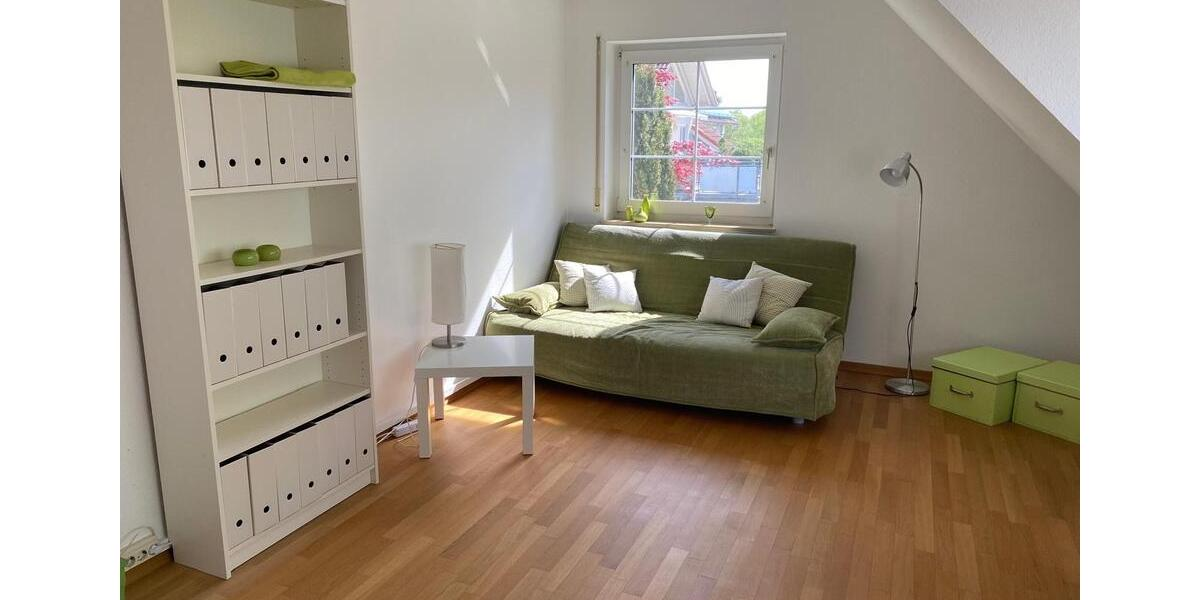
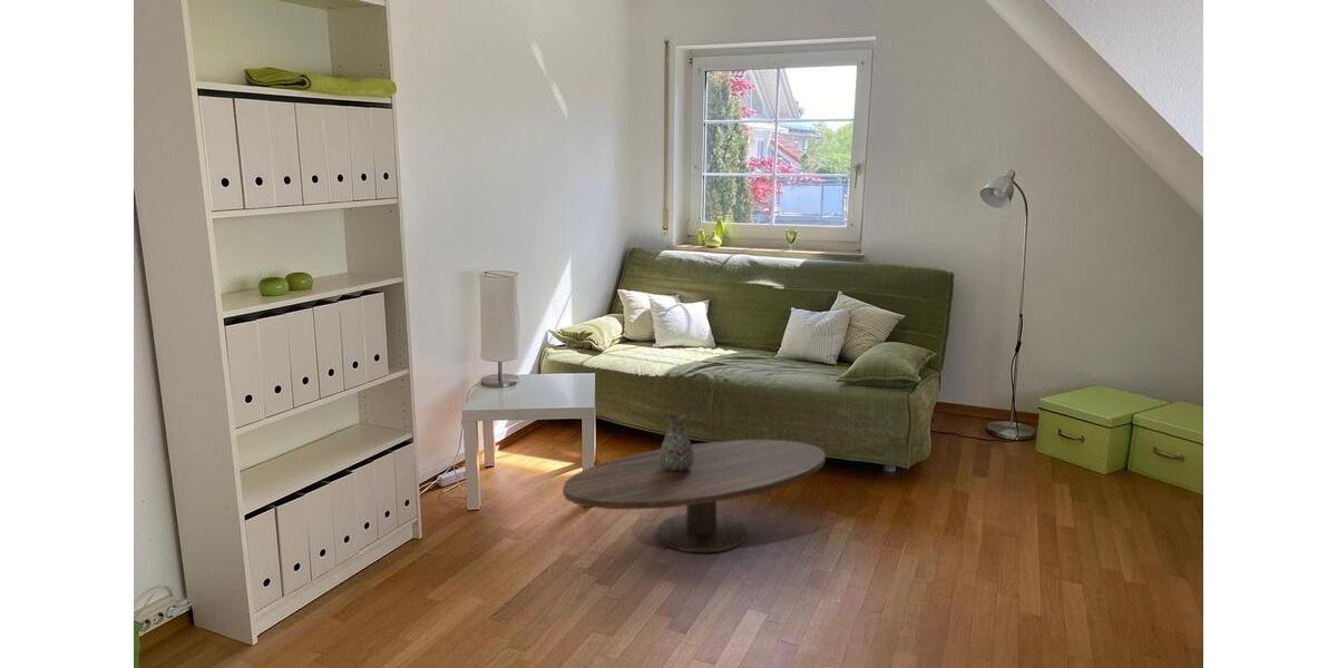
+ decorative vase [660,413,693,471]
+ coffee table [562,439,827,554]
